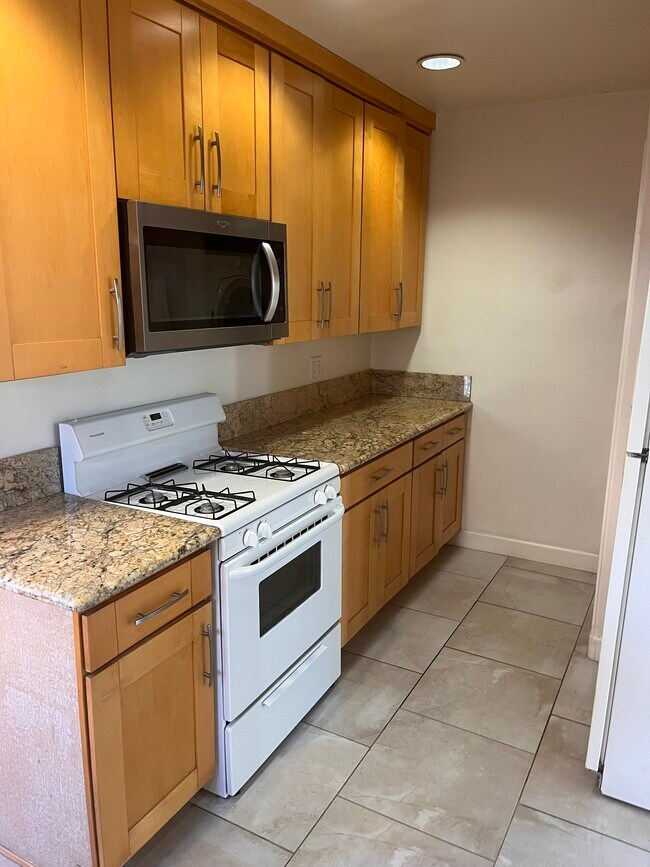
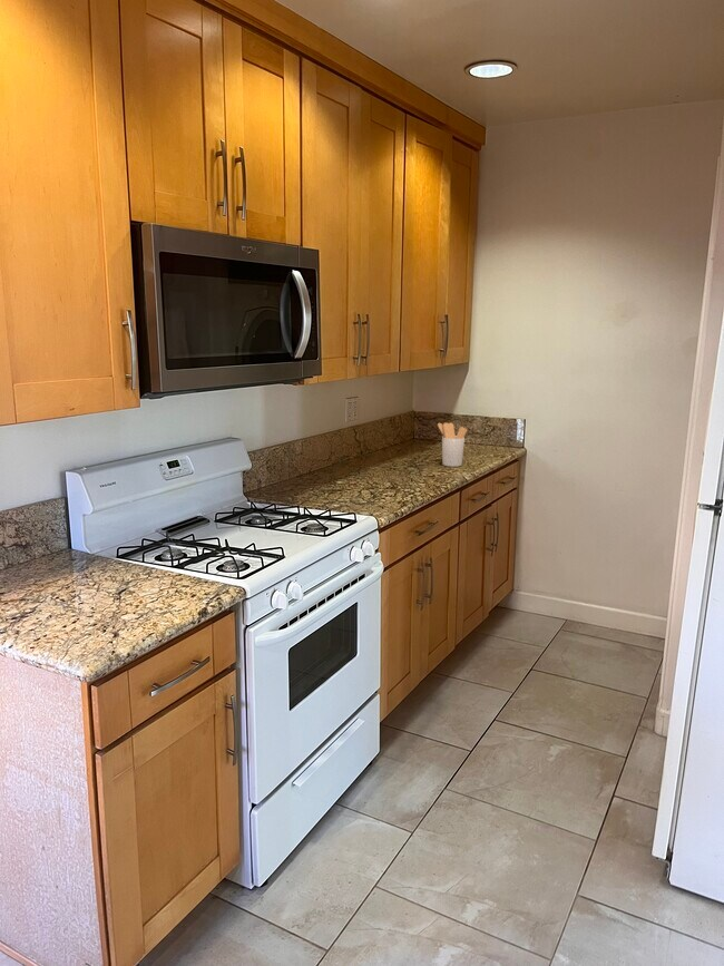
+ utensil holder [437,422,468,468]
